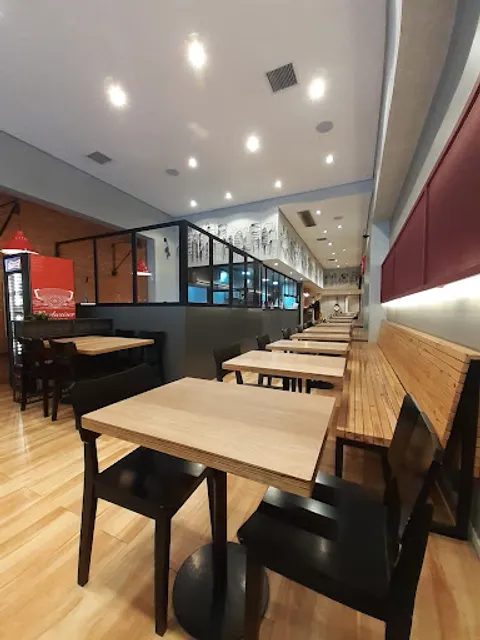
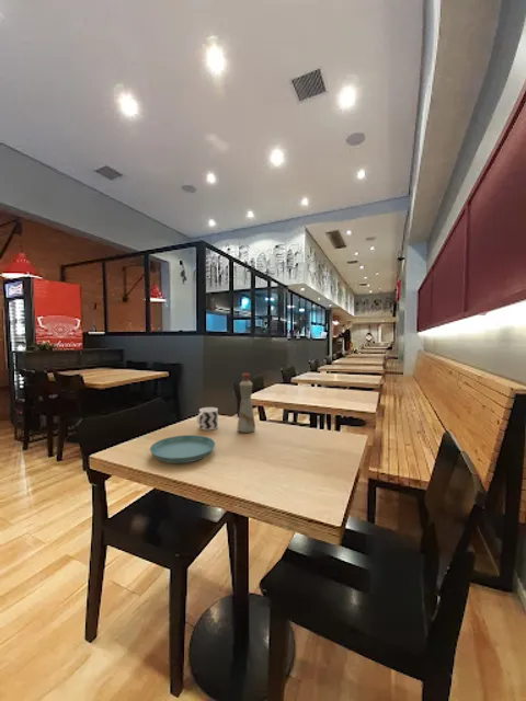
+ cup [196,406,219,432]
+ saucer [149,434,216,464]
+ bottle [236,371,256,434]
